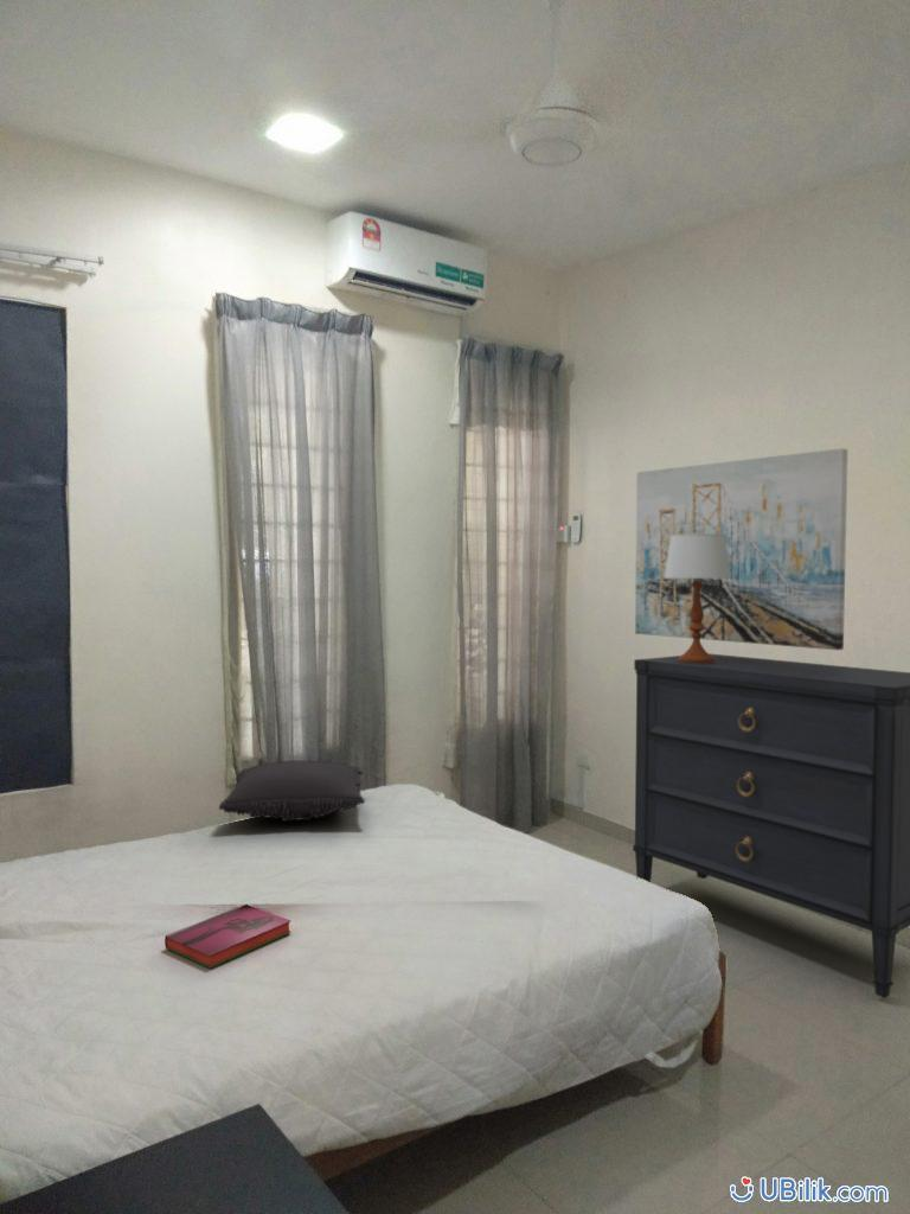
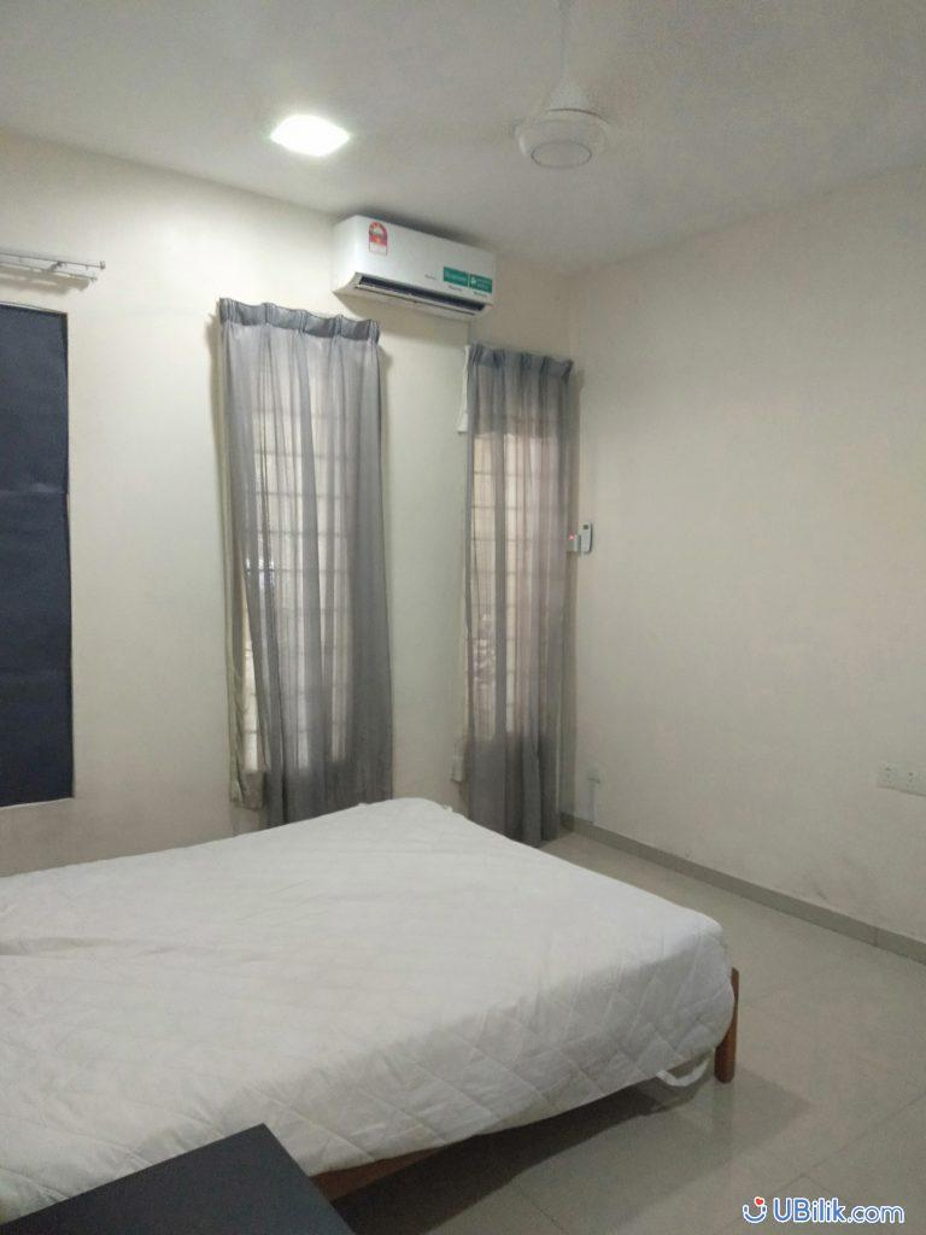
- hardback book [164,903,293,969]
- pillow [218,760,366,823]
- dresser [632,652,910,999]
- wall art [634,447,848,651]
- table lamp [665,533,731,664]
